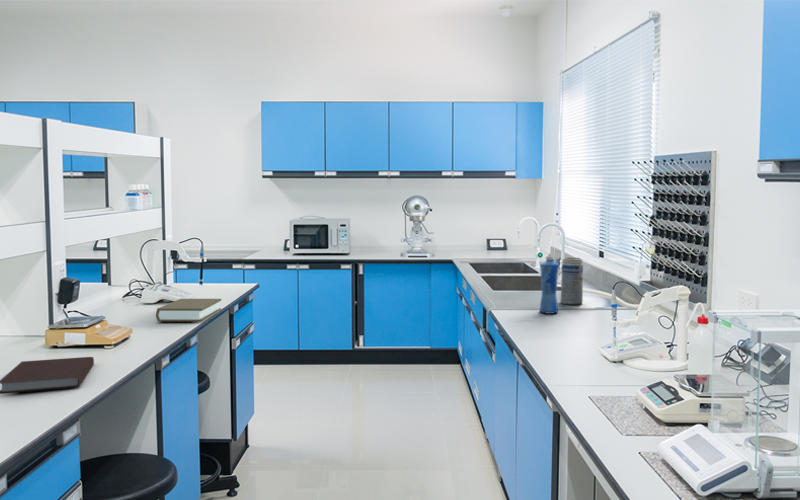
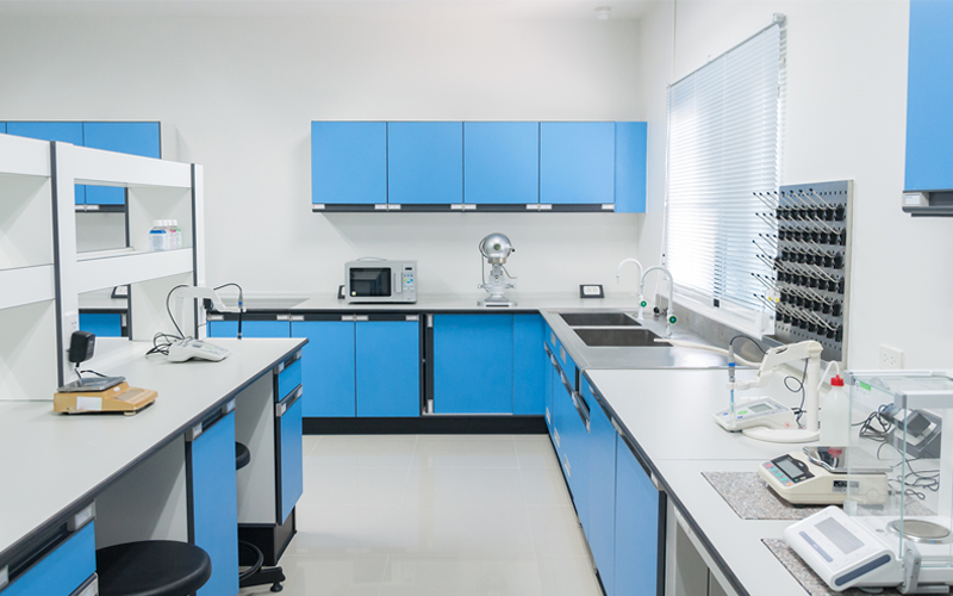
- notebook [0,356,95,395]
- cylindrical container [560,256,584,305]
- squeeze bottle [538,253,560,315]
- book [155,298,222,322]
